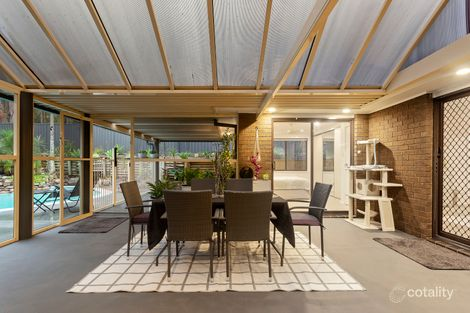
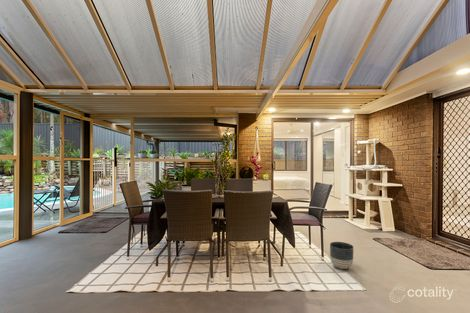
+ planter [329,241,354,270]
